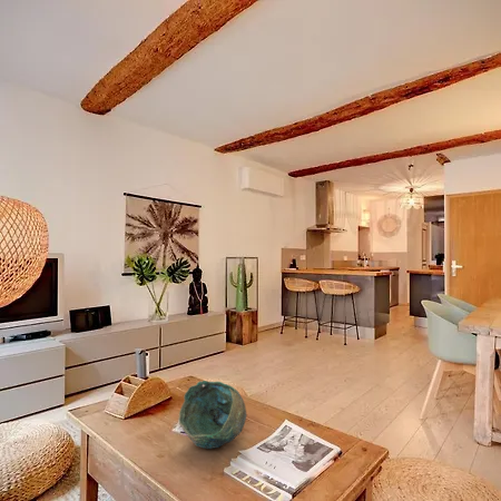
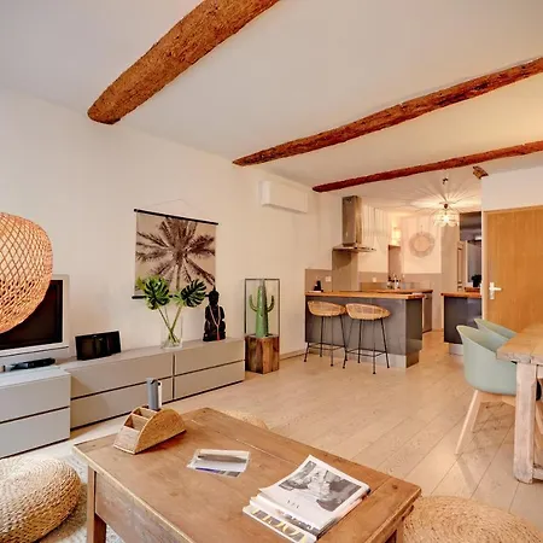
- decorative bowl [178,380,247,450]
